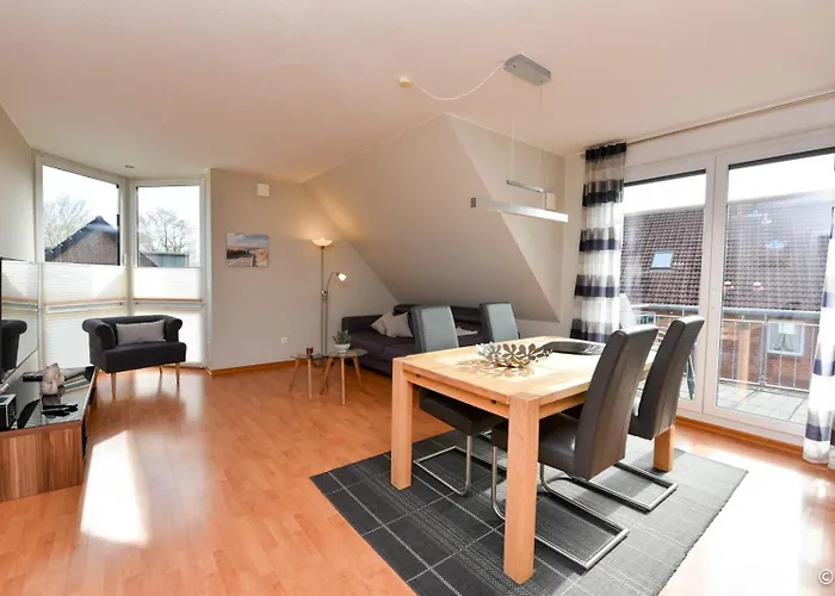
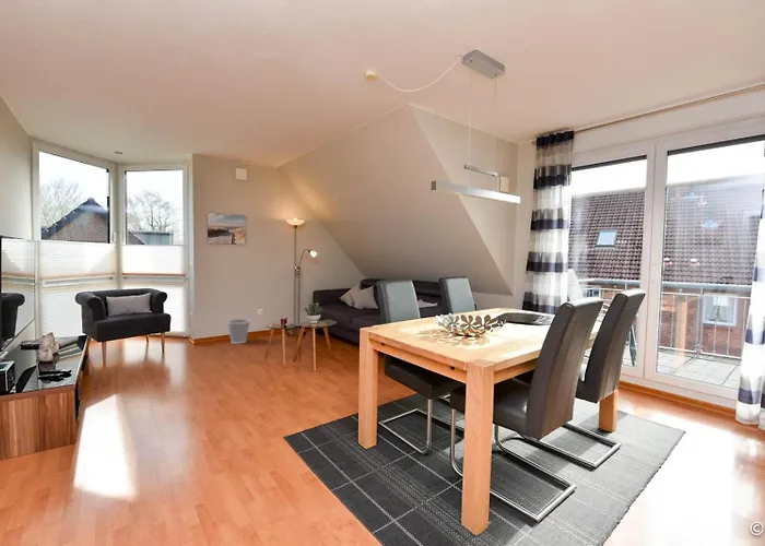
+ wastebasket [226,318,251,345]
